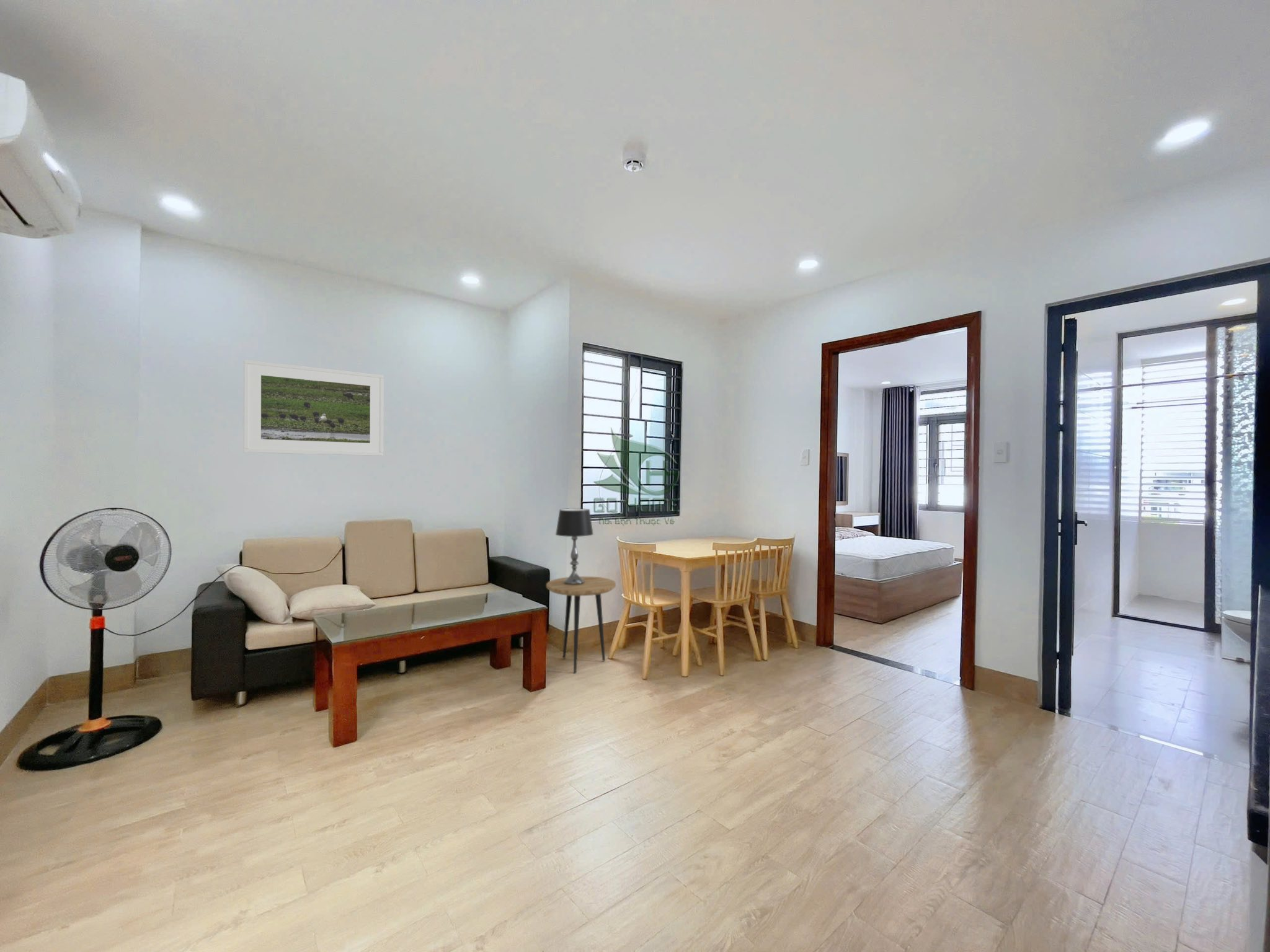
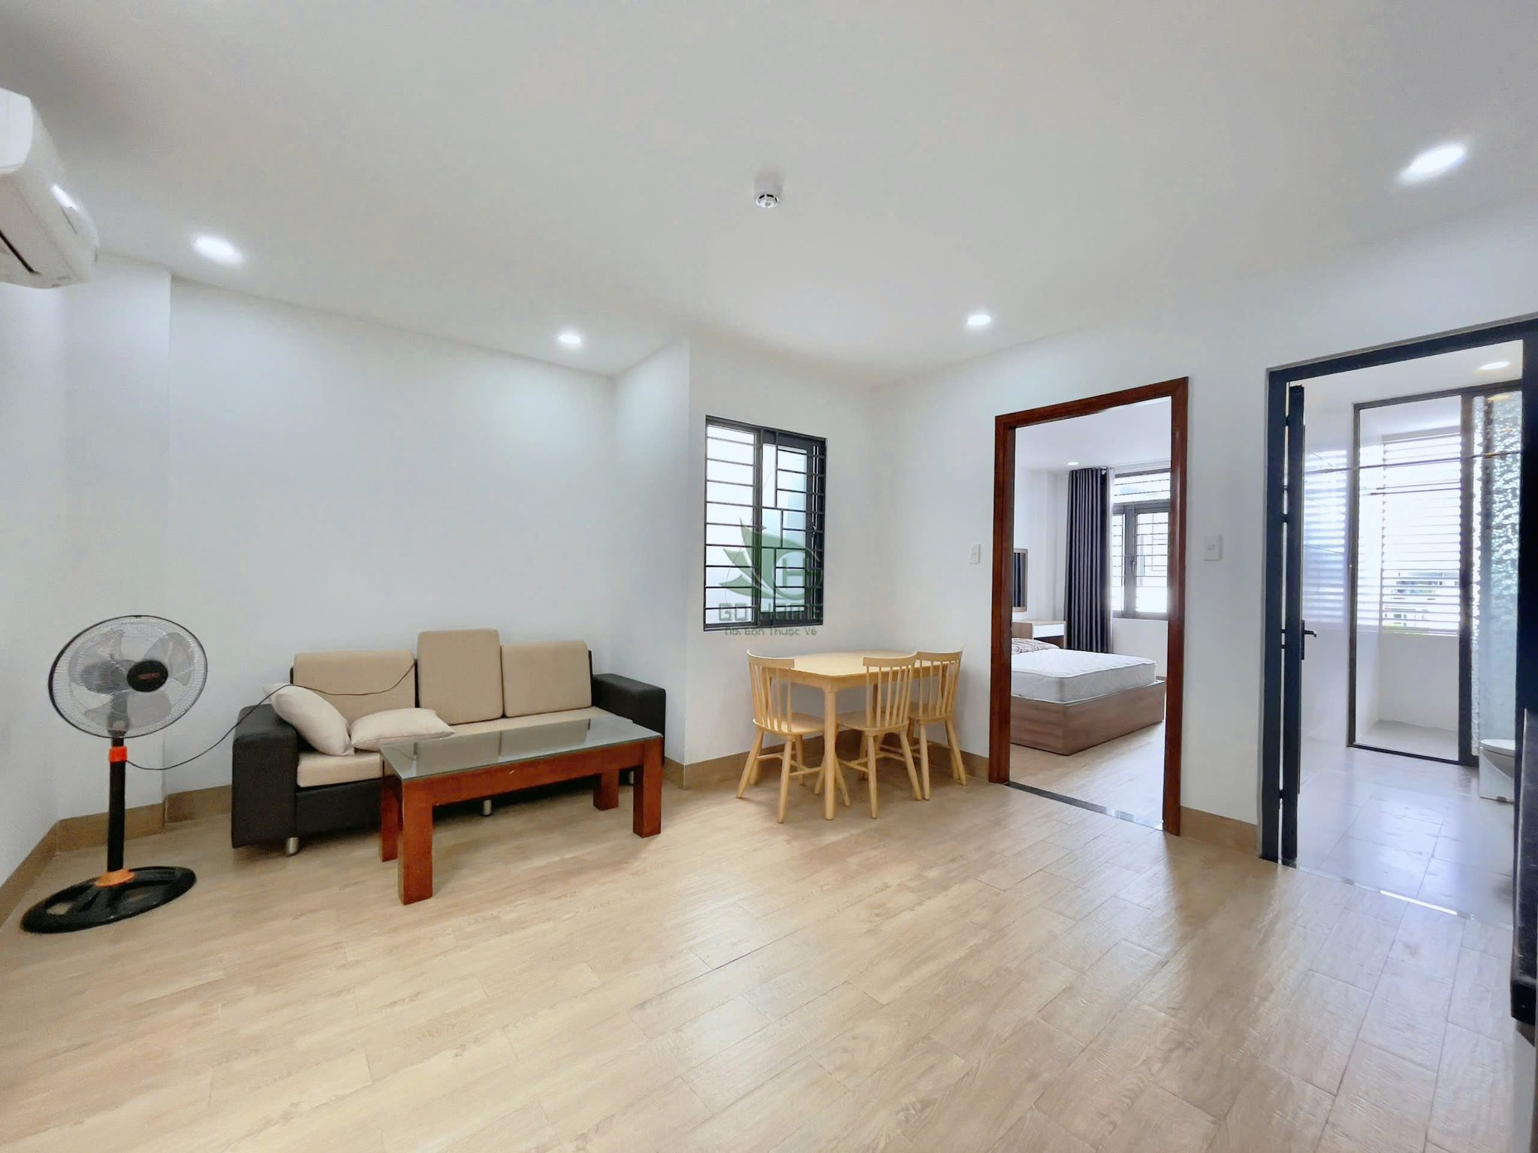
- table lamp [555,508,594,585]
- side table [546,576,616,674]
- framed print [243,359,384,456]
